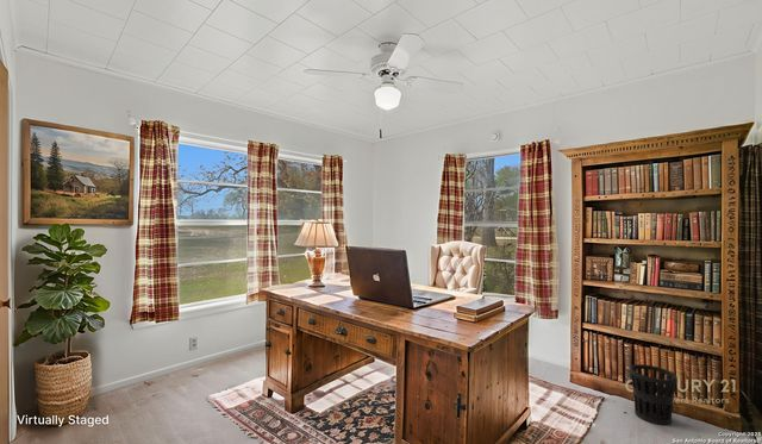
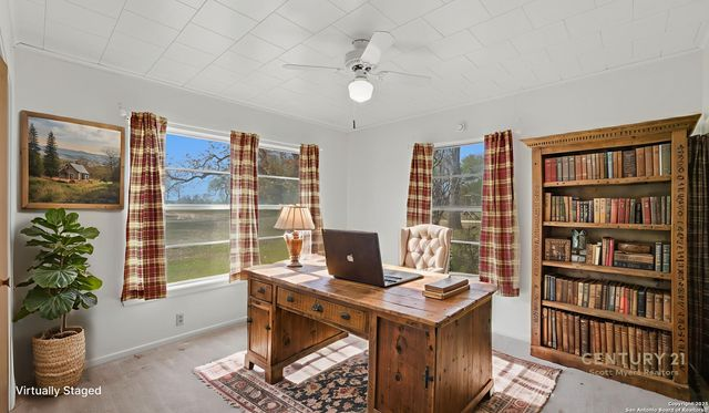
- wastebasket [629,363,679,426]
